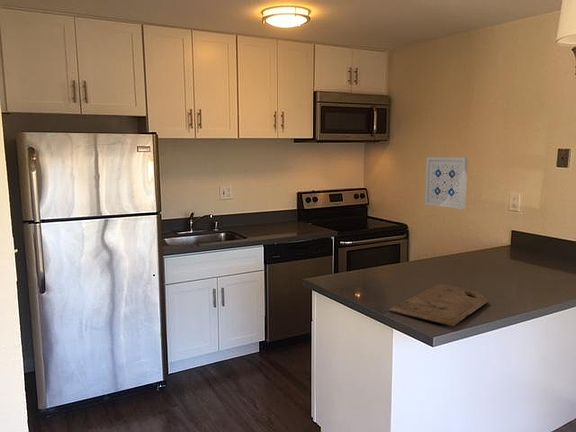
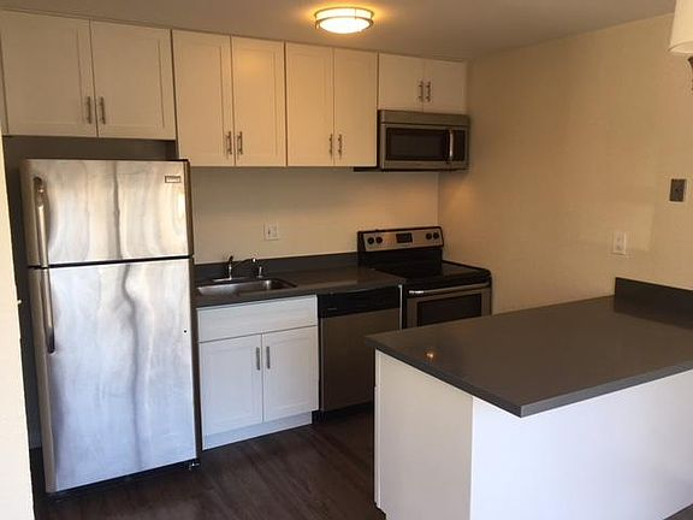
- wall art [424,156,469,210]
- cutting board [388,283,489,327]
